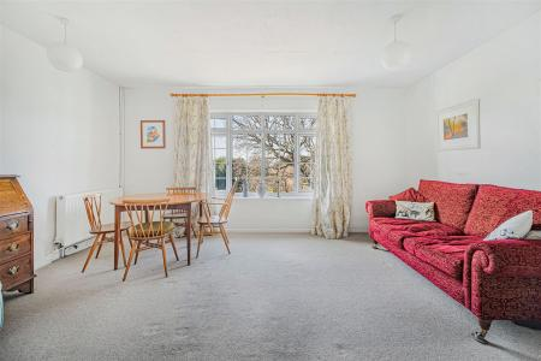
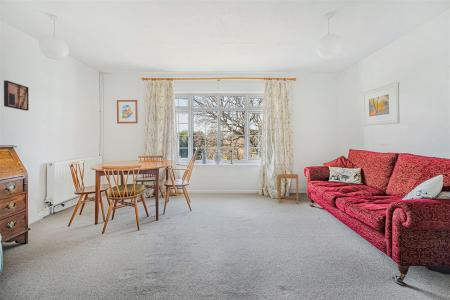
+ side table [277,173,299,205]
+ wall art [3,80,30,112]
